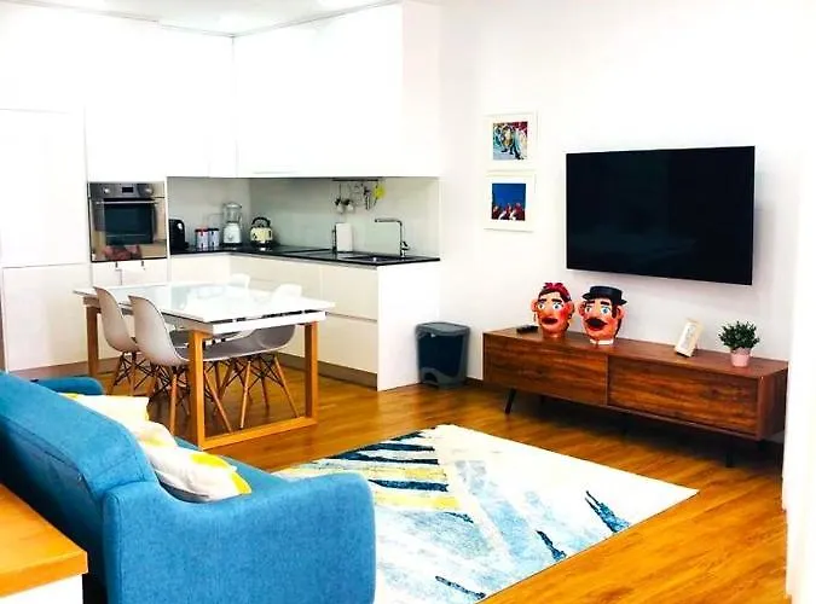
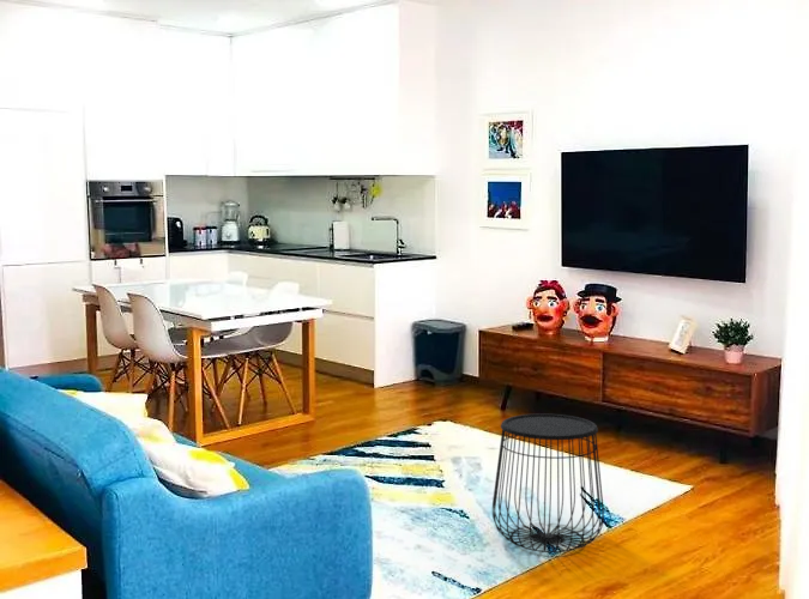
+ side table [491,412,605,553]
